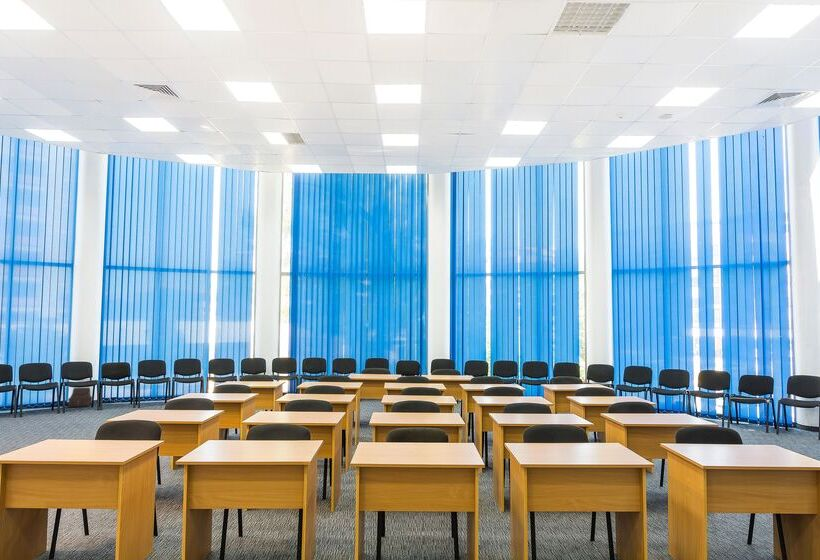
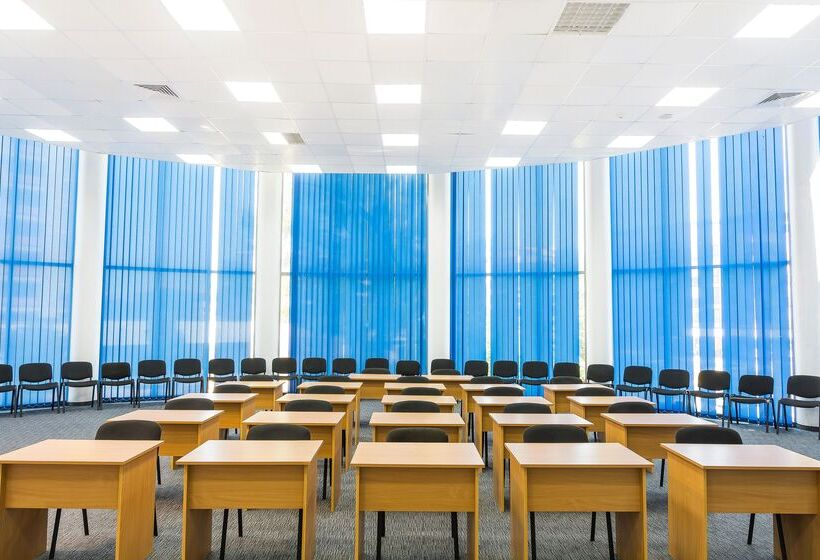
- satchel [67,387,93,408]
